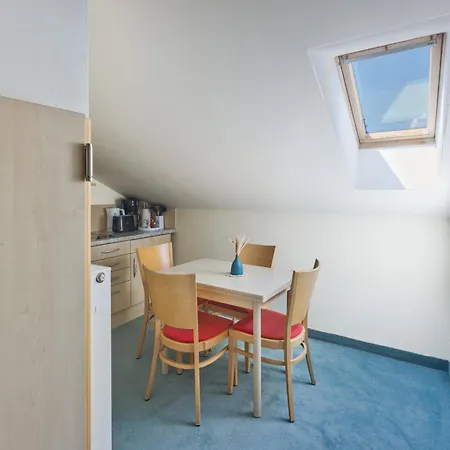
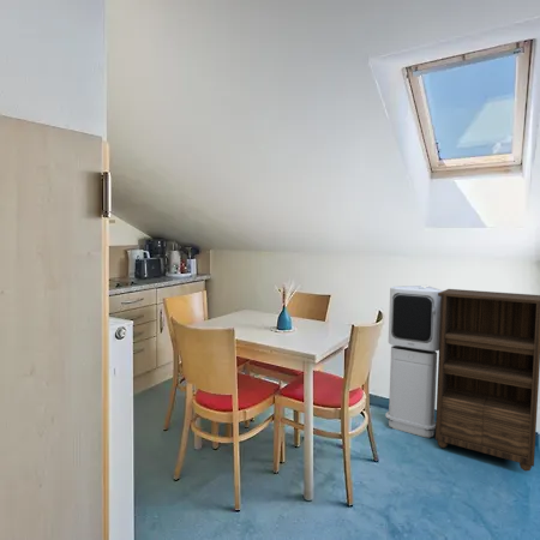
+ bookshelf [434,288,540,472]
+ air purifier [384,284,443,439]
